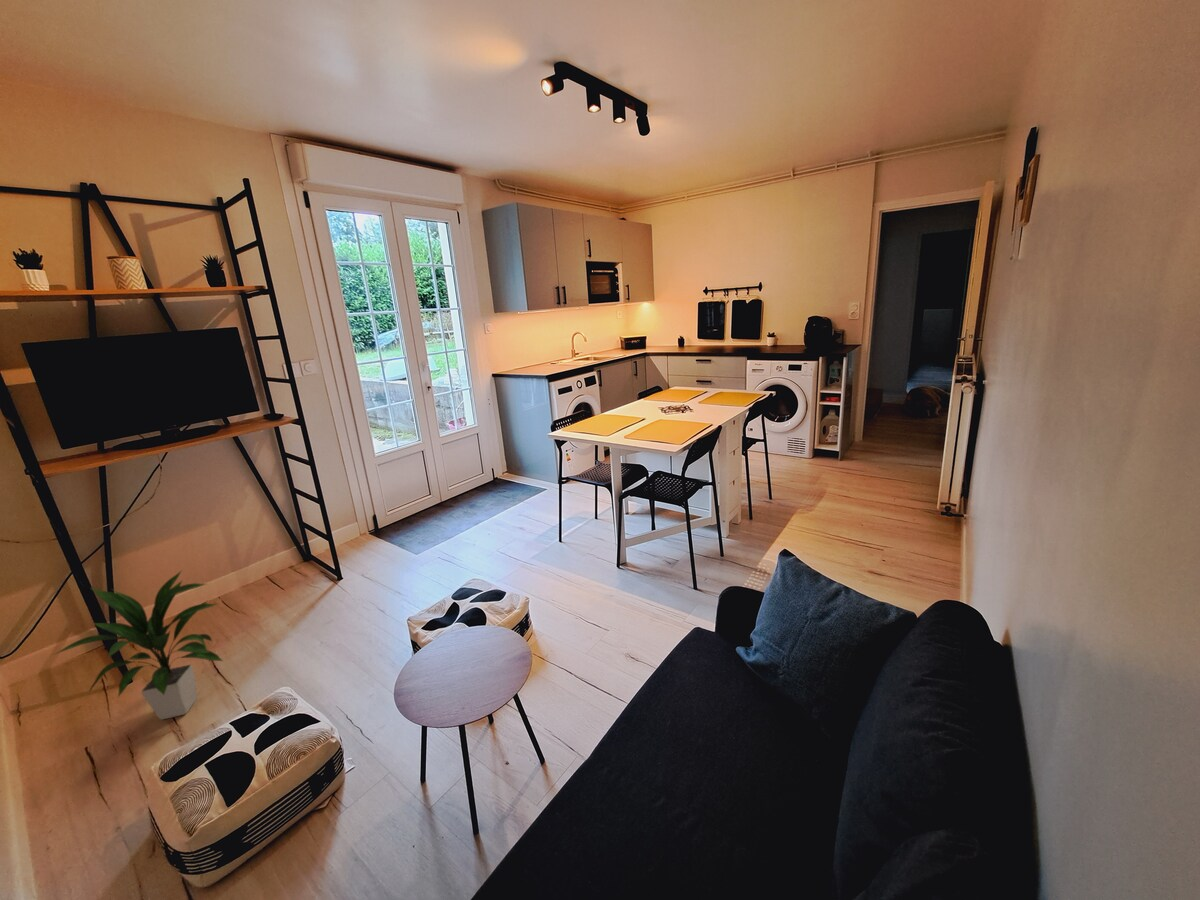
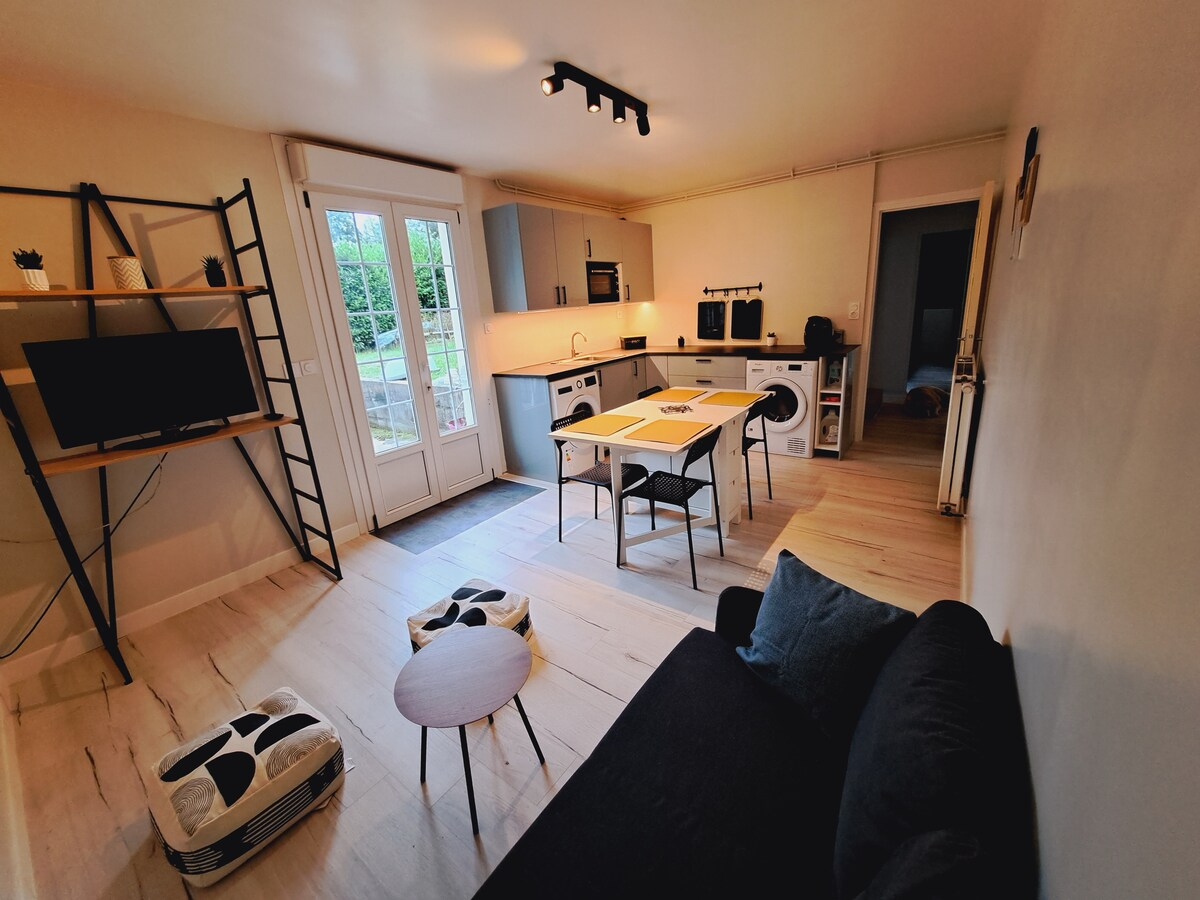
- indoor plant [52,569,224,721]
